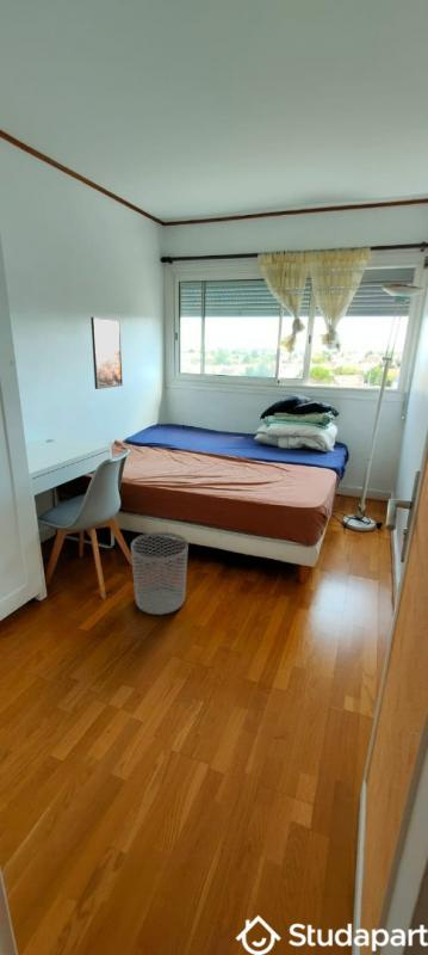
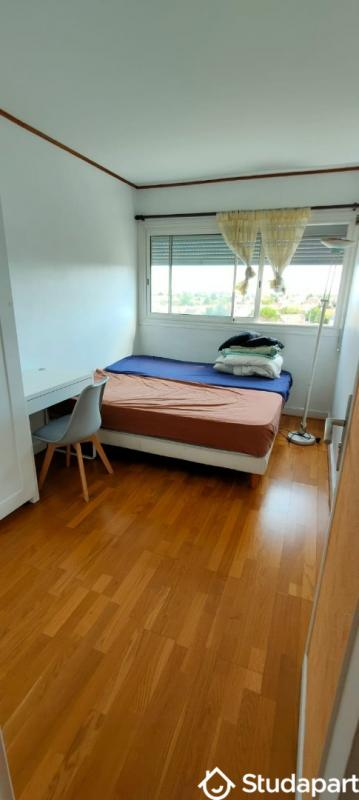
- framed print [89,316,124,390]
- waste bin [130,531,190,616]
